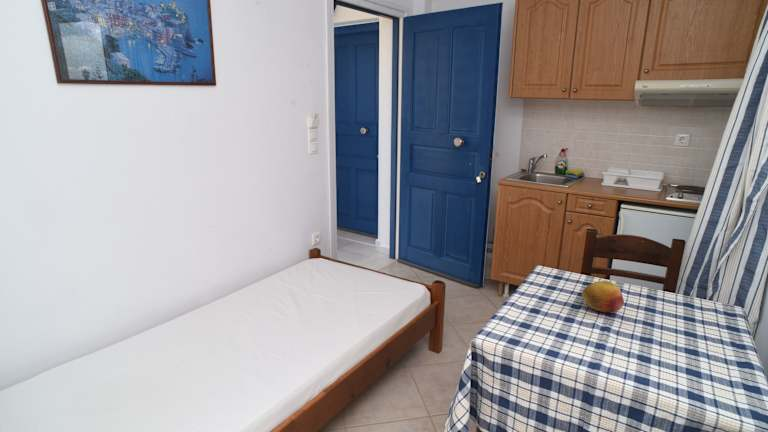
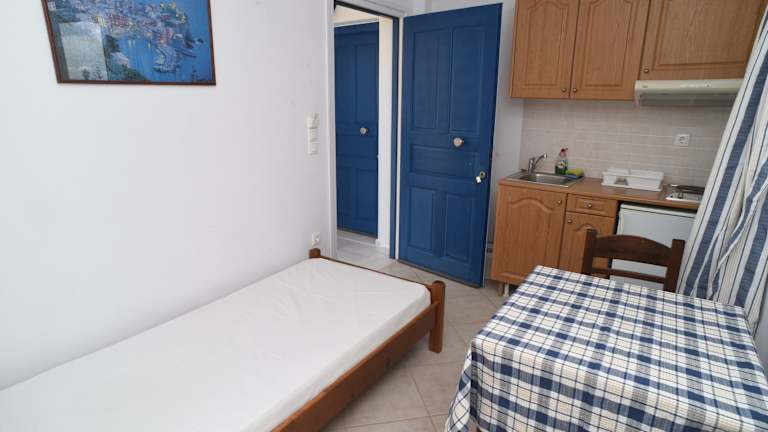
- fruit [581,280,625,314]
